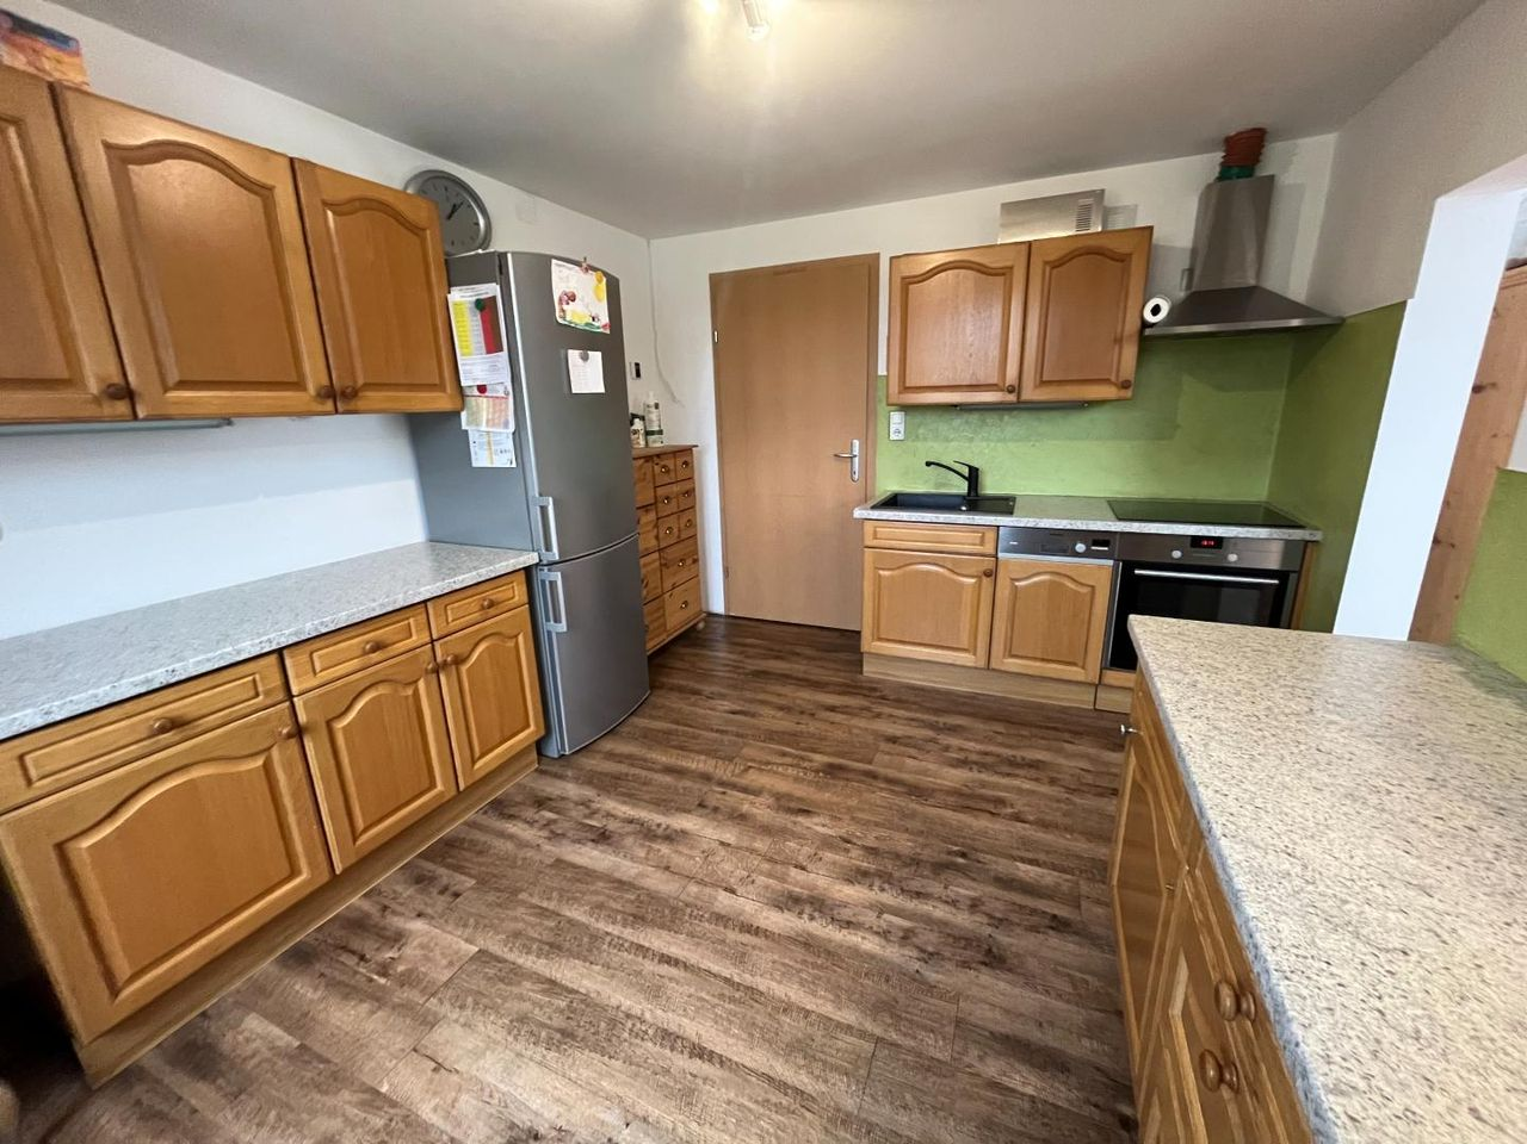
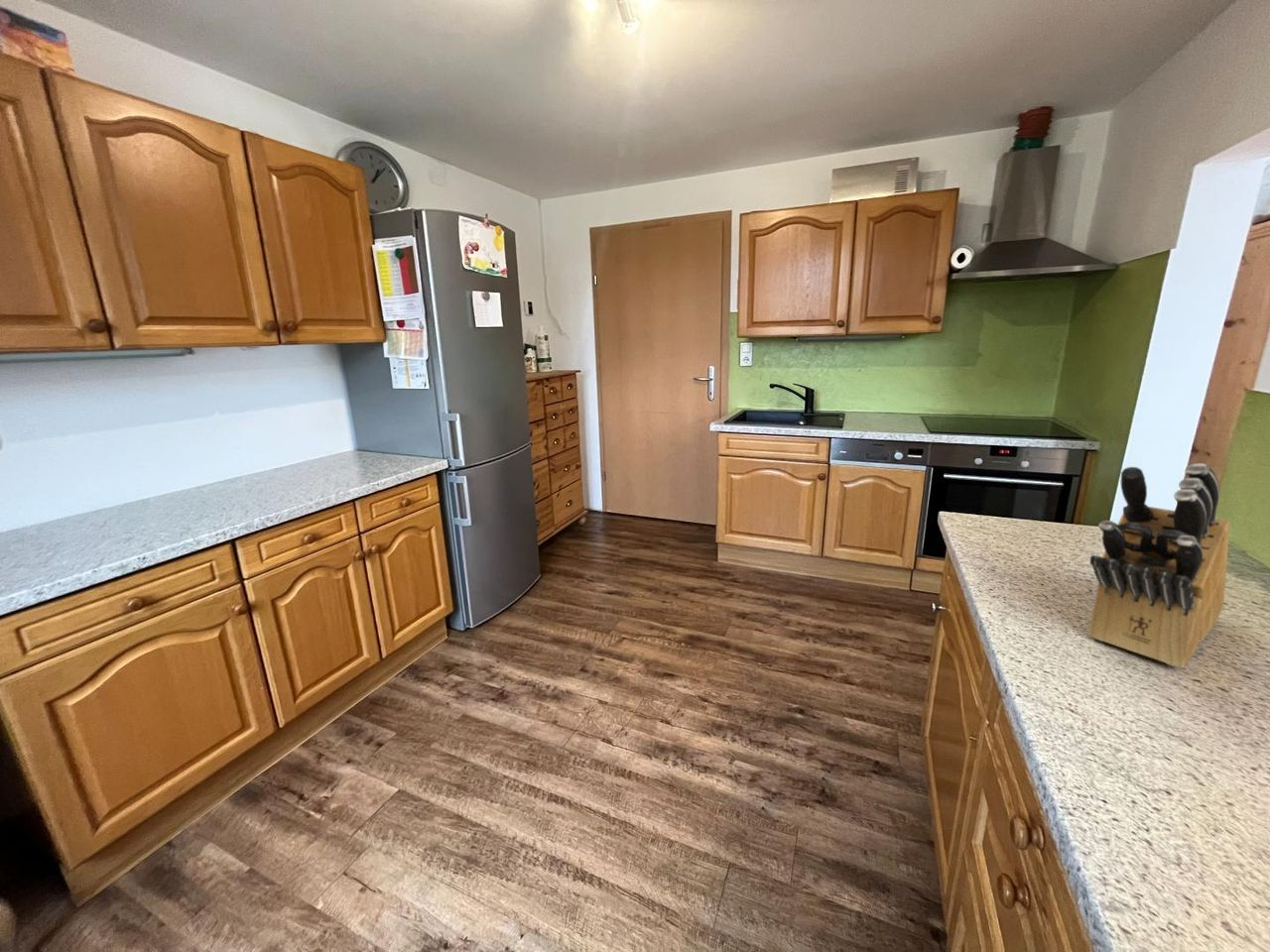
+ knife block [1087,462,1230,669]
